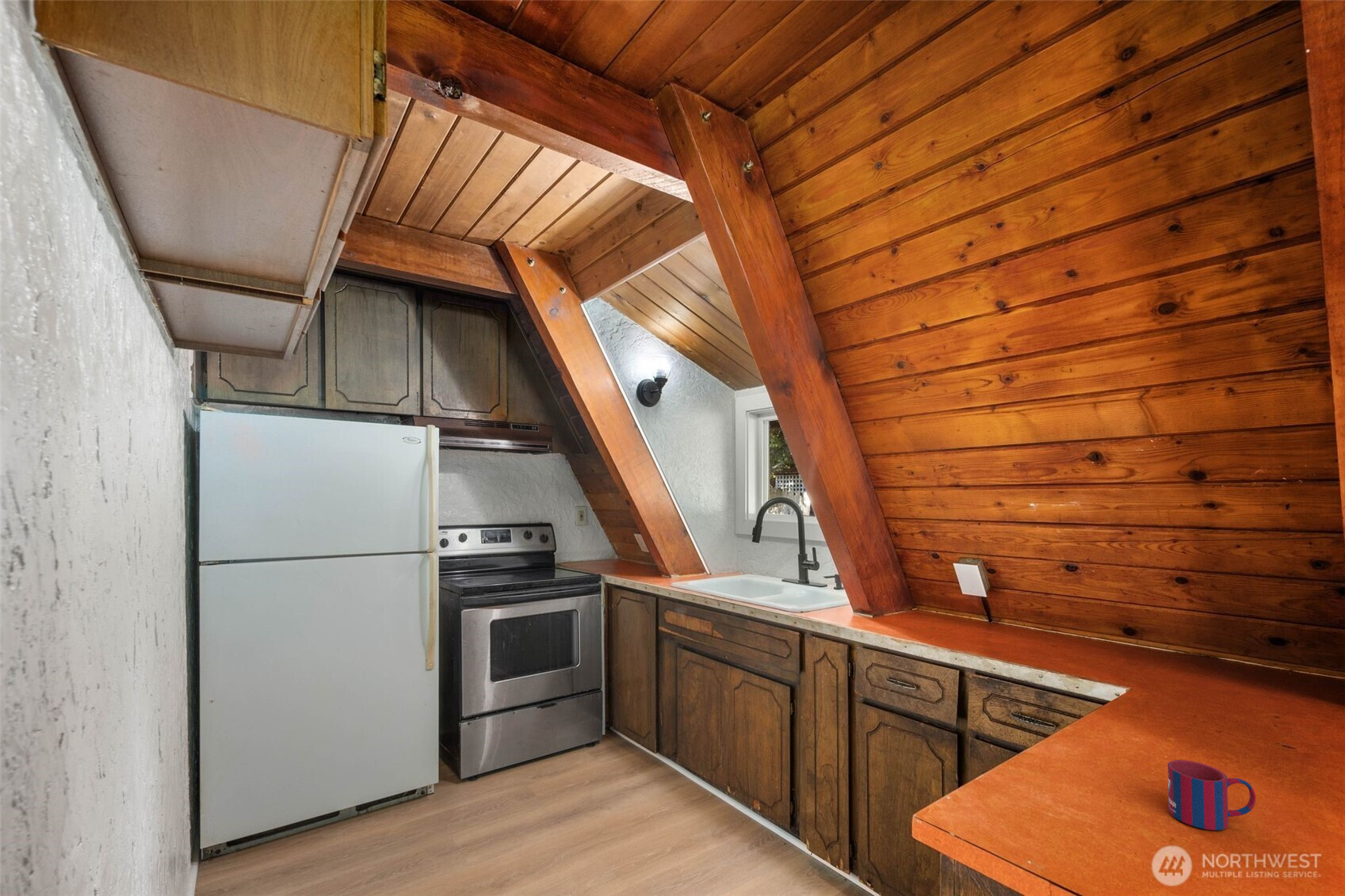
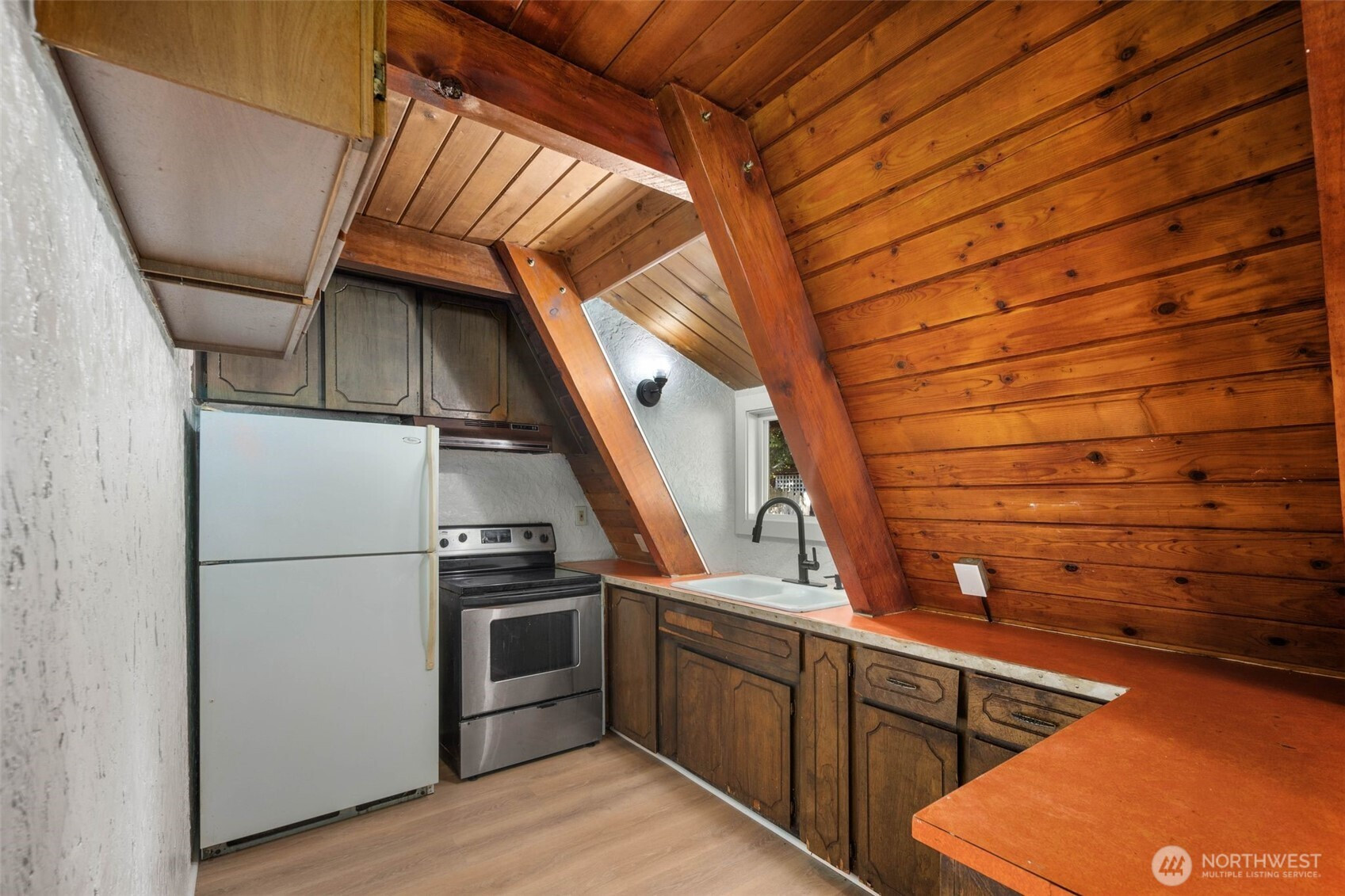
- mug [1167,759,1256,831]
